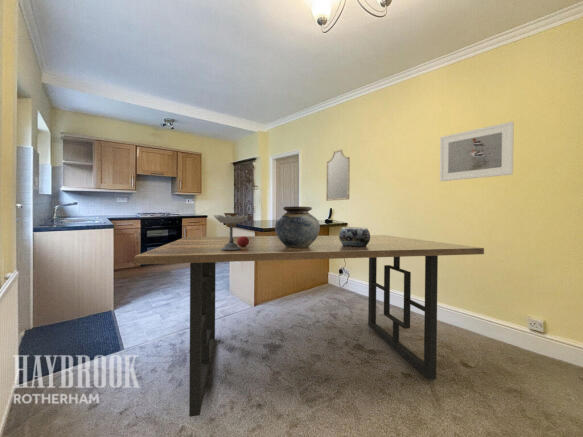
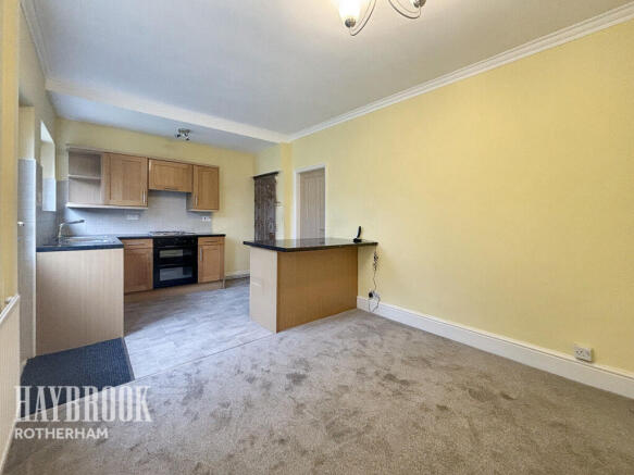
- goblet [212,212,249,250]
- decorative bowl [338,226,371,247]
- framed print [439,121,515,182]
- dining table [134,234,485,418]
- vase [274,206,321,248]
- home mirror [325,149,351,202]
